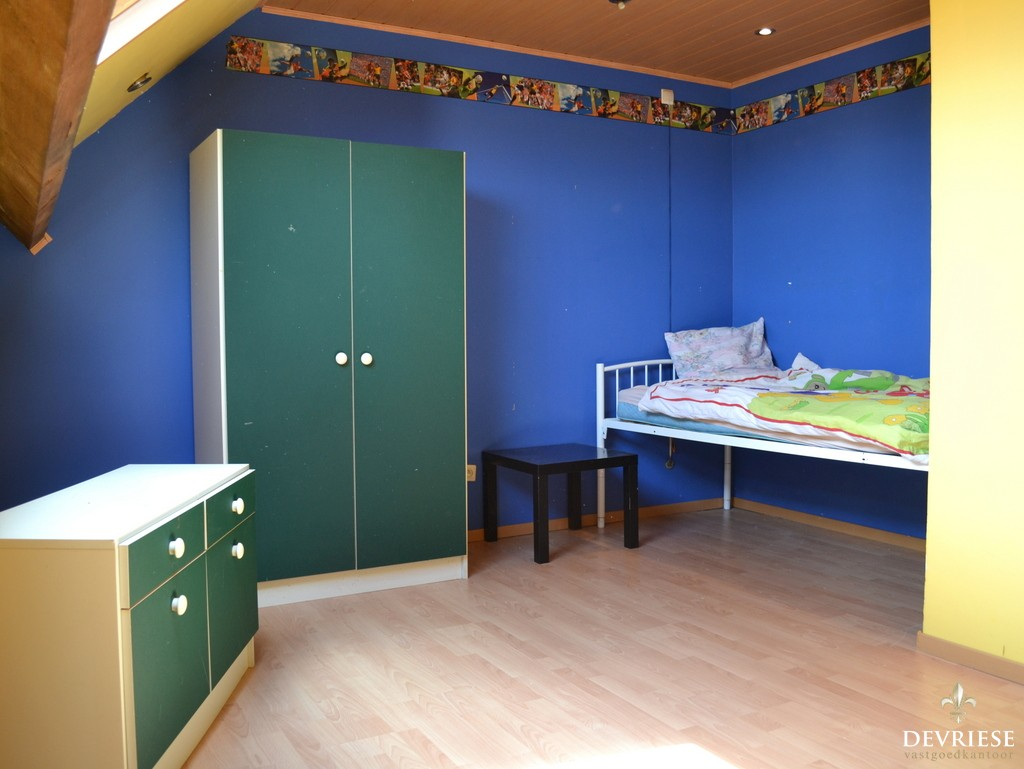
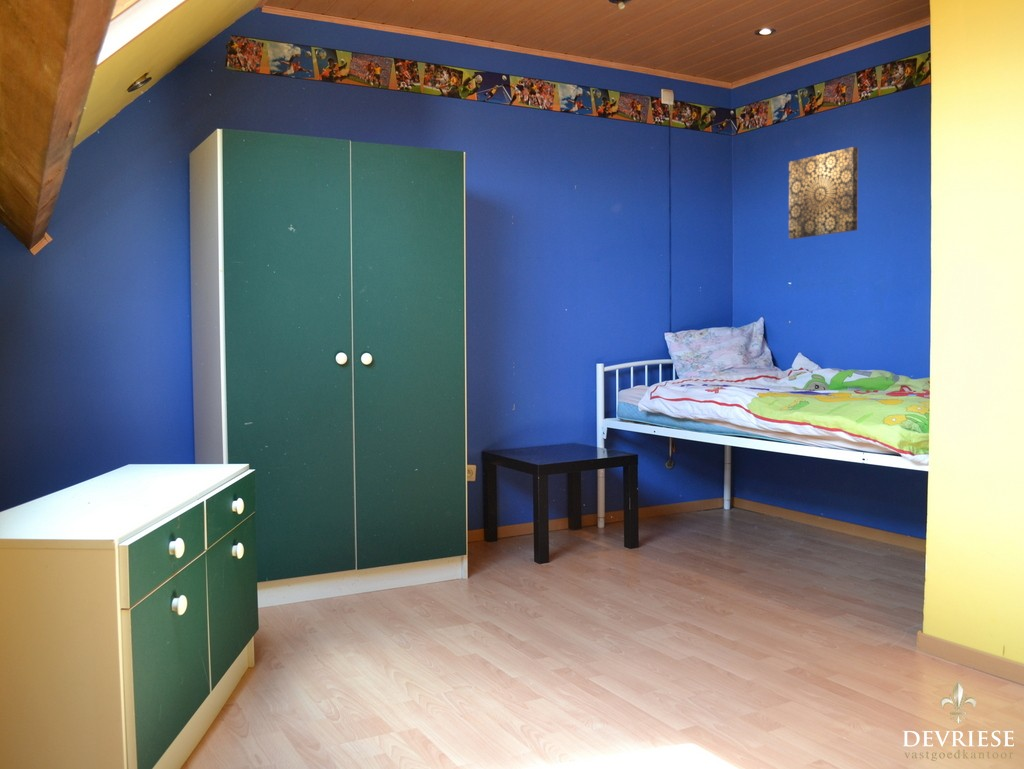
+ wall art [788,146,859,240]
